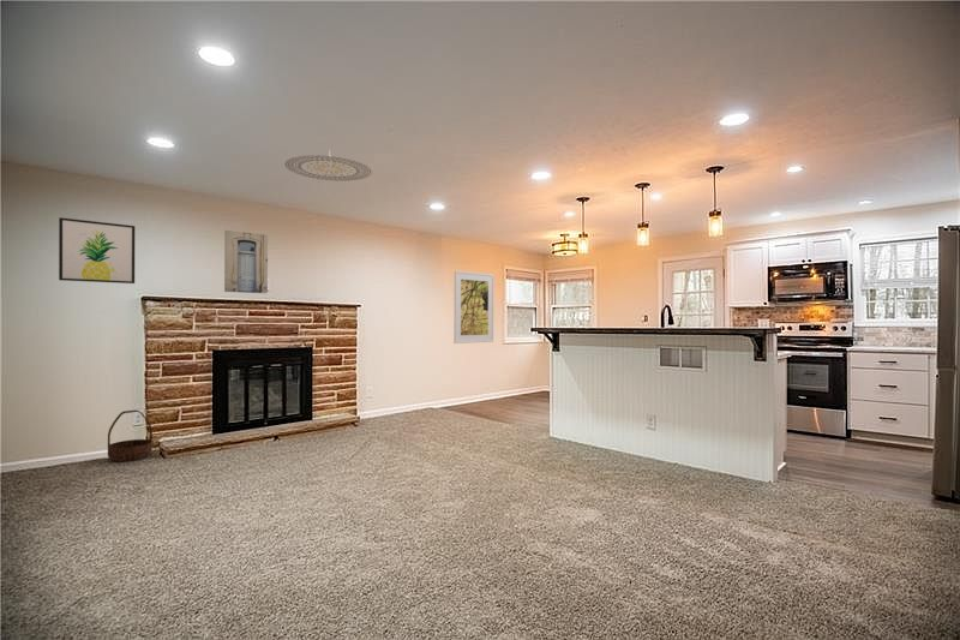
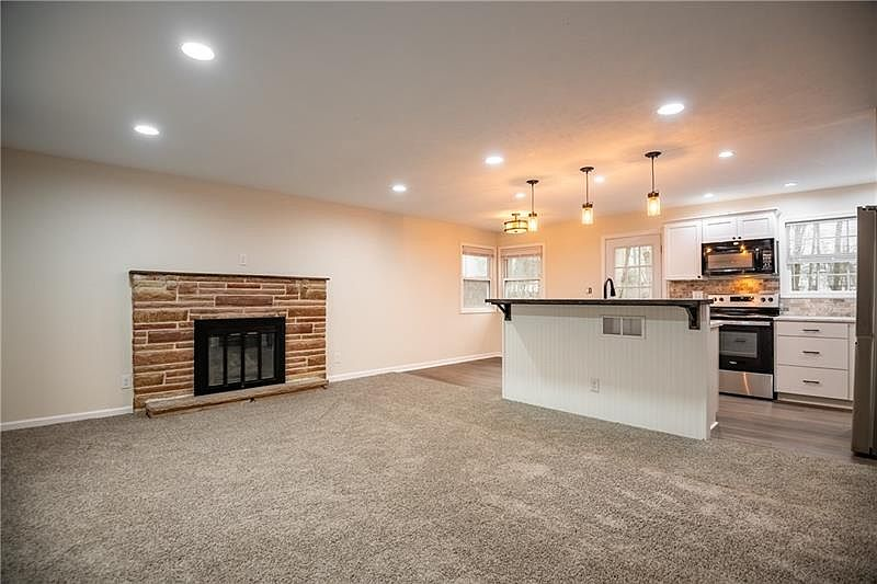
- wall art [223,229,269,294]
- wall art [58,216,136,285]
- ceiling light [283,149,373,183]
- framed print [452,270,496,345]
- basket [107,409,154,463]
